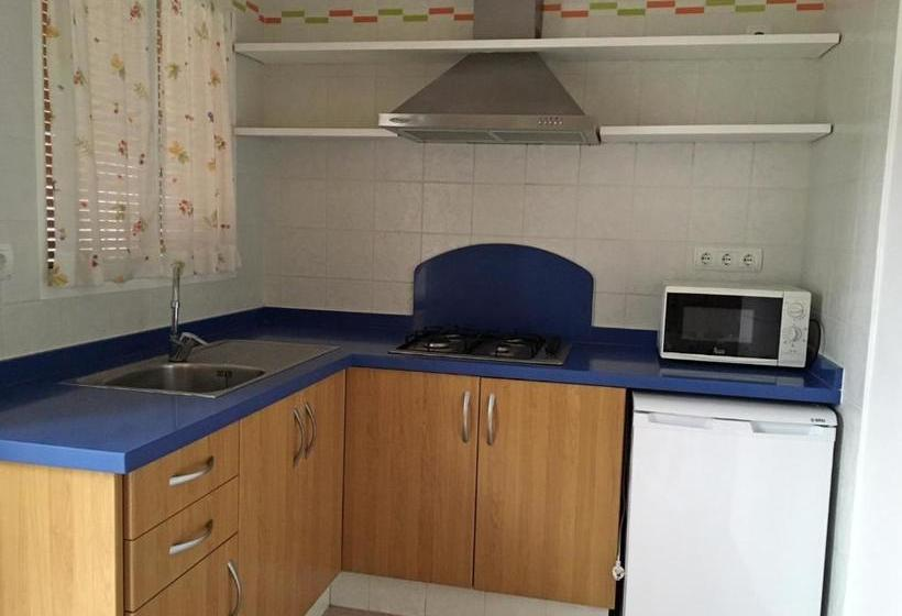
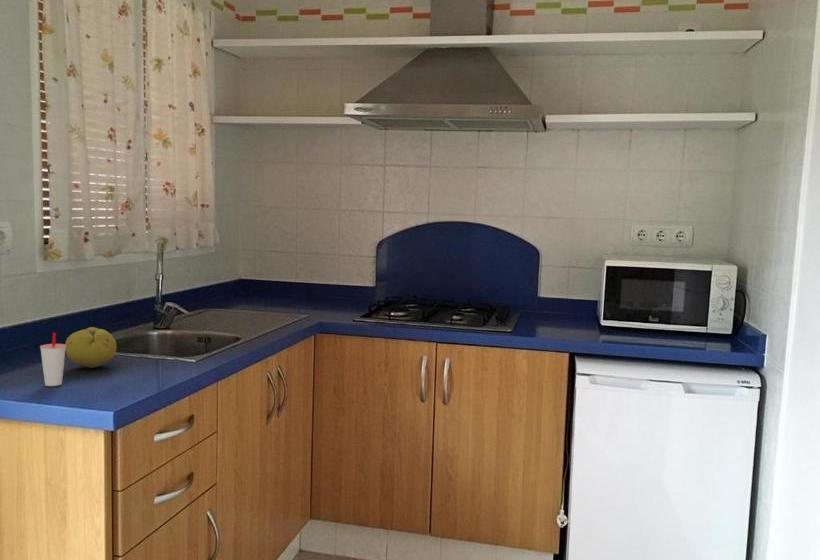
+ fruit [64,326,118,369]
+ cup [39,331,66,387]
